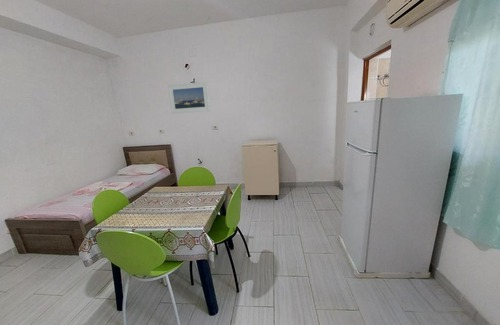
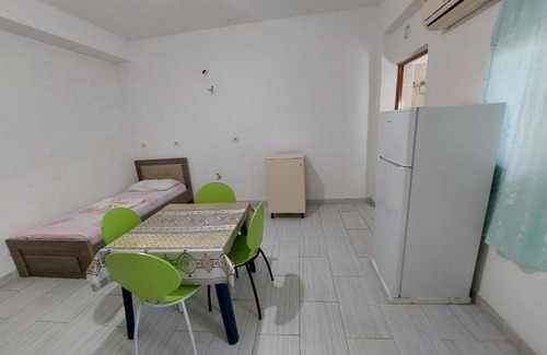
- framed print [167,81,211,115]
